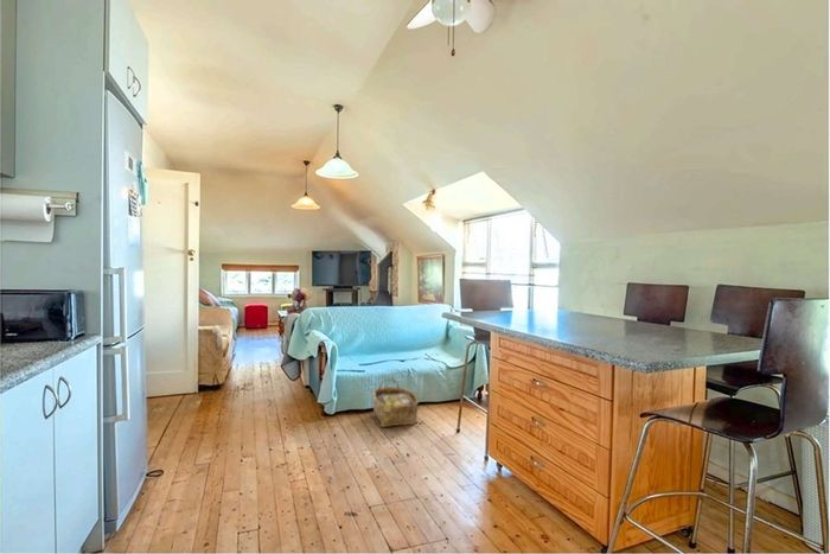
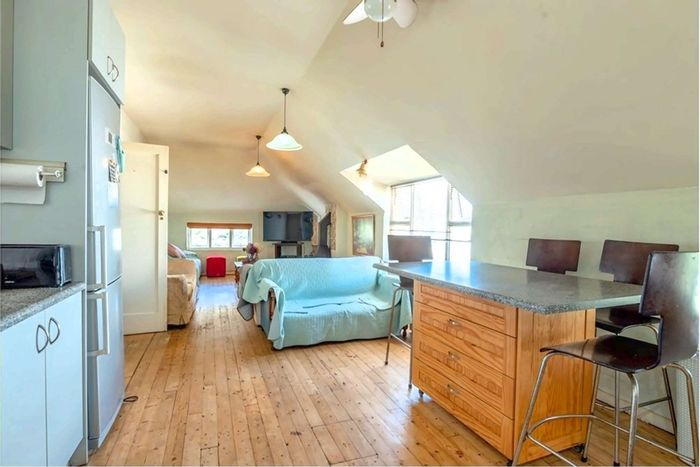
- woven basket [372,377,420,428]
